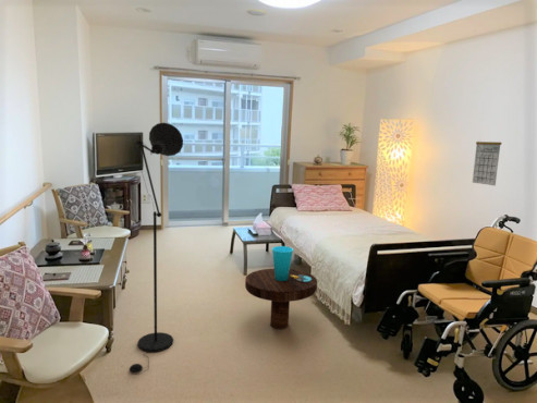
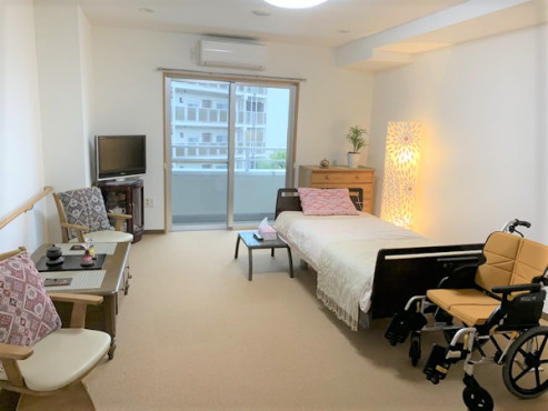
- floor lamp [129,122,184,376]
- calendar [472,139,502,186]
- side table [244,245,318,330]
